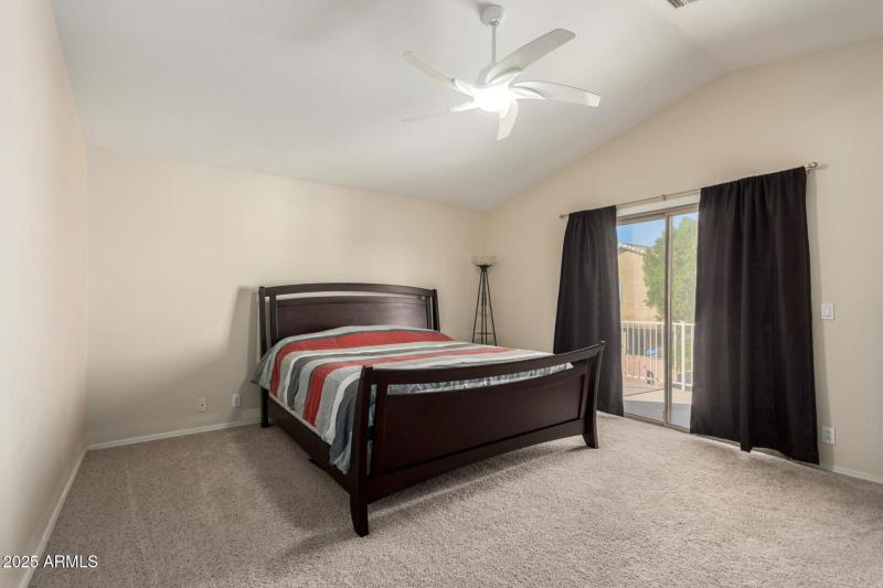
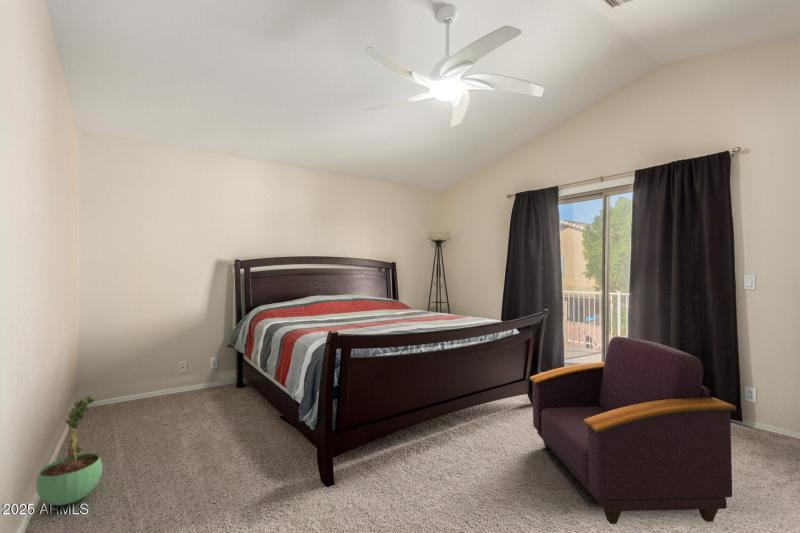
+ potted plant [35,395,103,506]
+ armchair [529,335,737,525]
